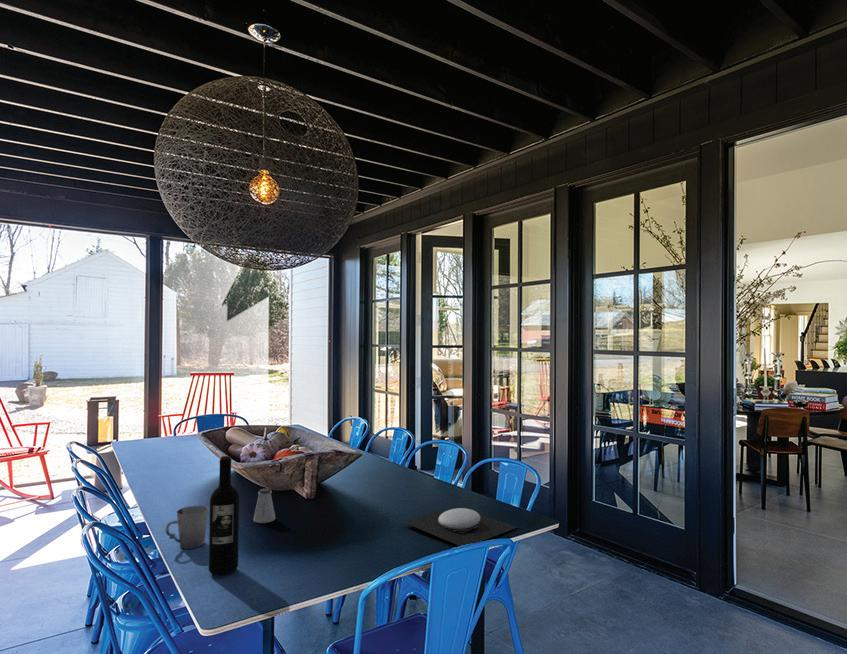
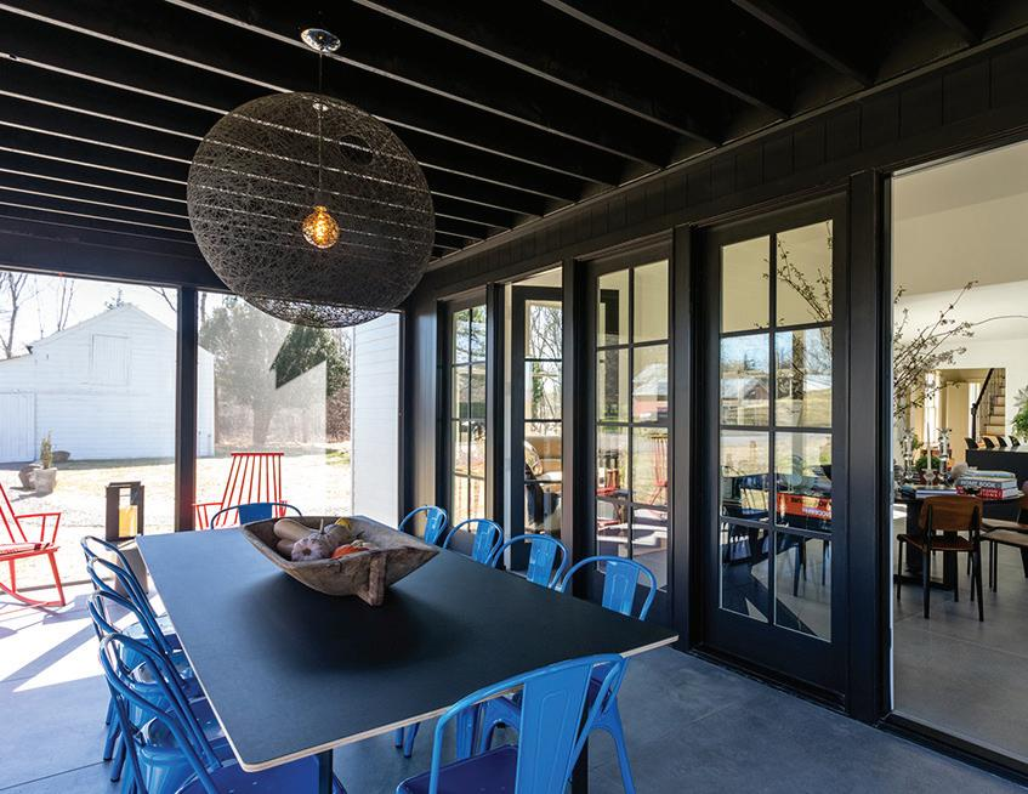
- plate [403,506,519,547]
- cup [165,504,210,550]
- saltshaker [252,488,276,524]
- wine bottle [208,455,240,576]
